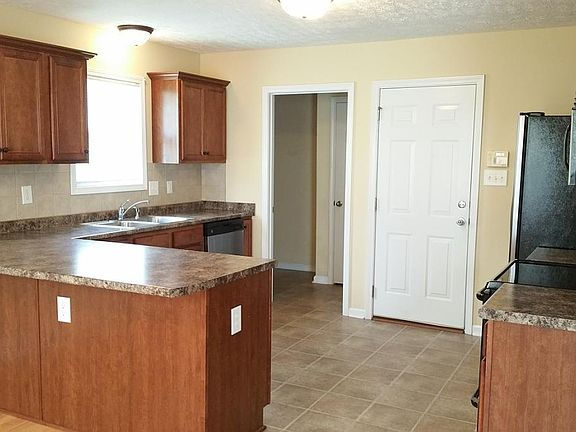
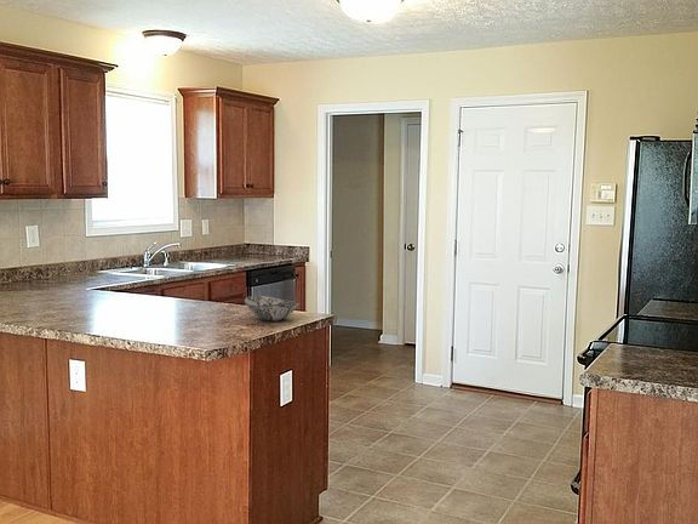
+ decorative bowl [244,295,301,323]
